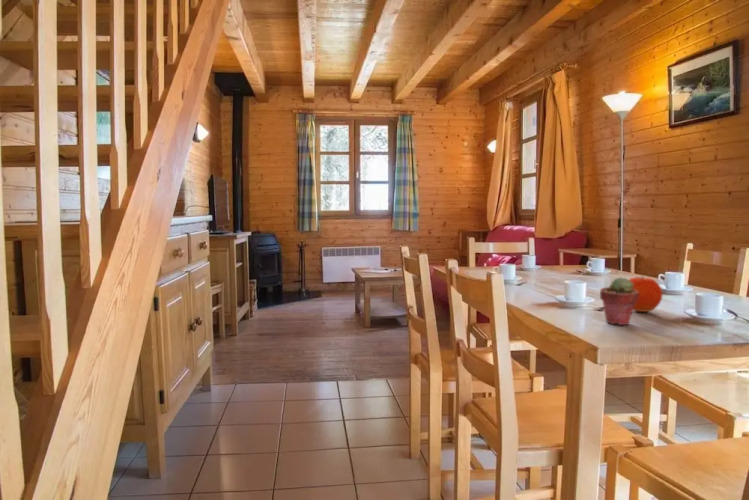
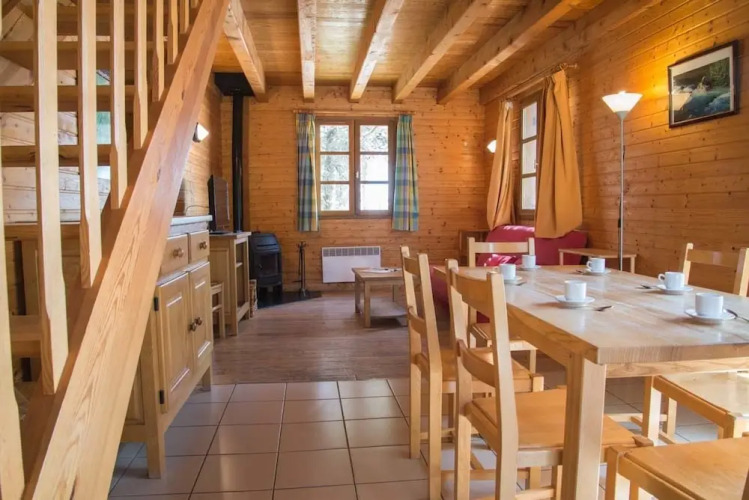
- fruit [628,275,663,313]
- potted succulent [599,276,639,326]
